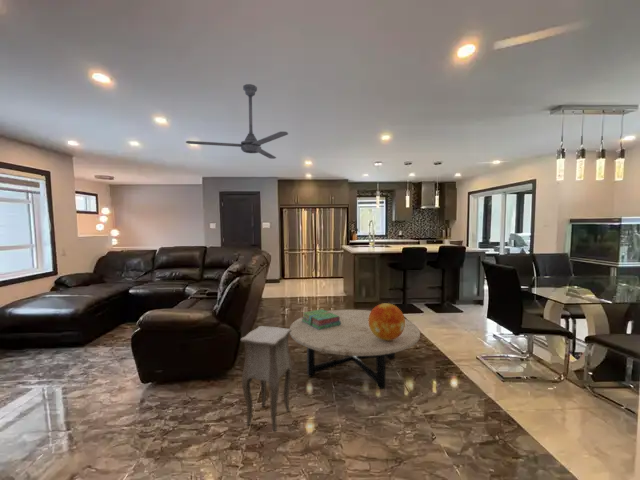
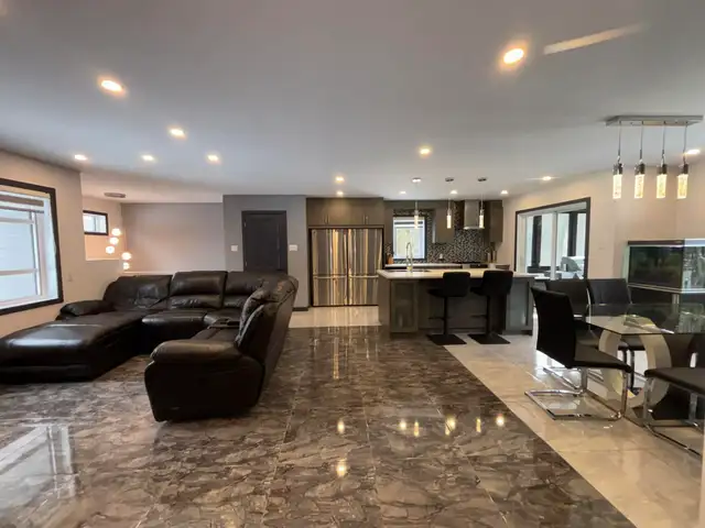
- ceiling fan [185,83,289,160]
- coffee table [289,309,421,390]
- decorative sphere [368,302,406,340]
- stack of books [301,308,341,330]
- side table [240,325,293,432]
